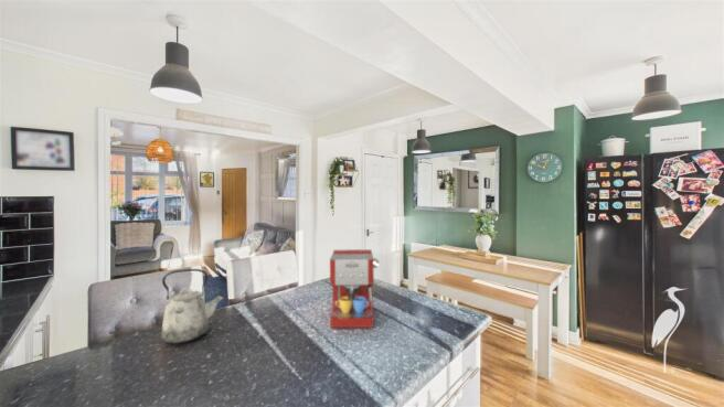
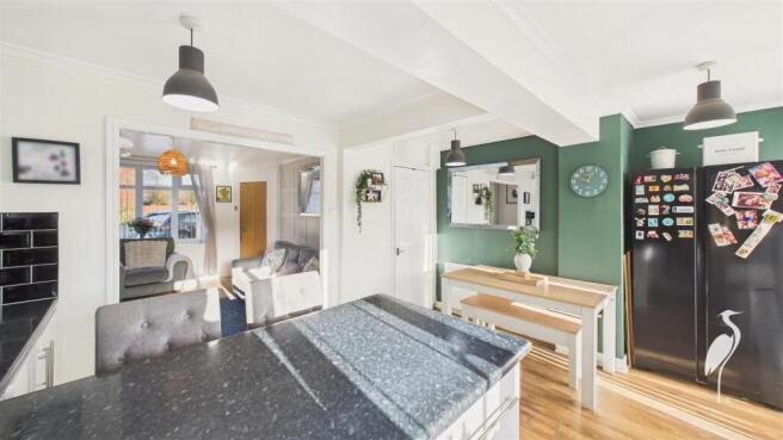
- coffee maker [329,248,381,329]
- kettle [160,268,226,345]
